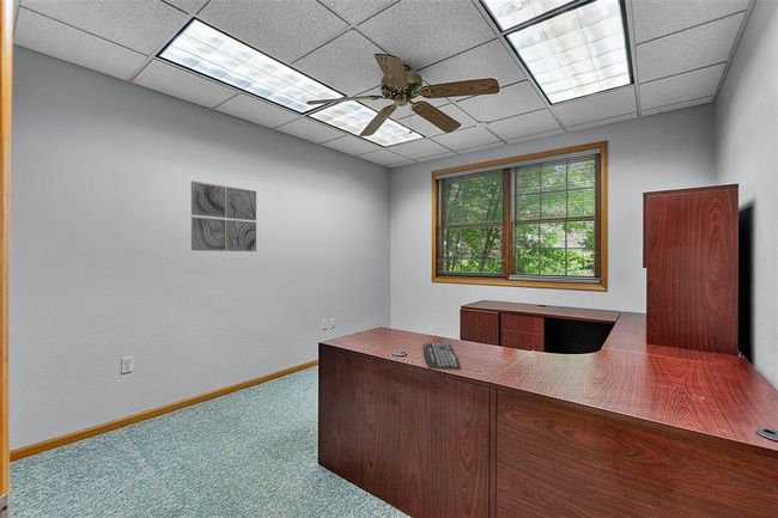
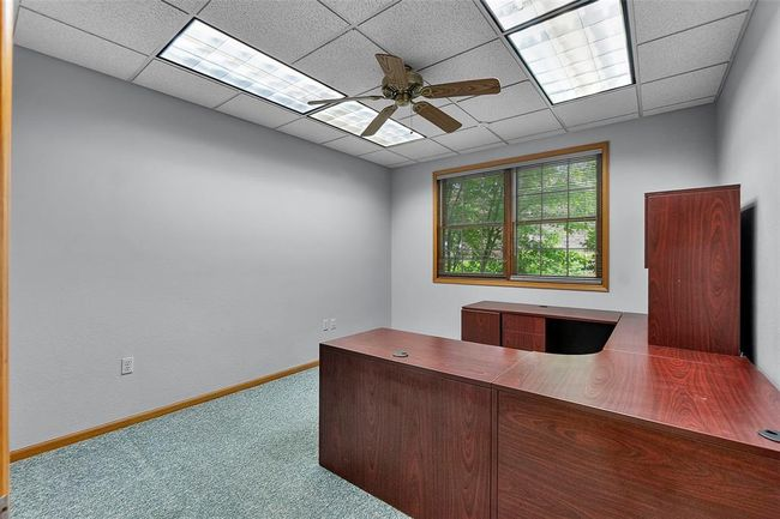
- wall art [190,181,257,252]
- keyboard [423,342,462,370]
